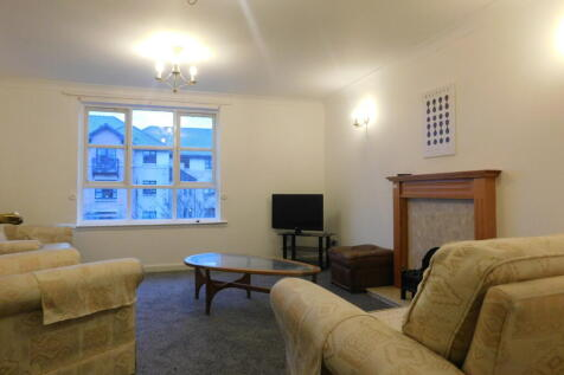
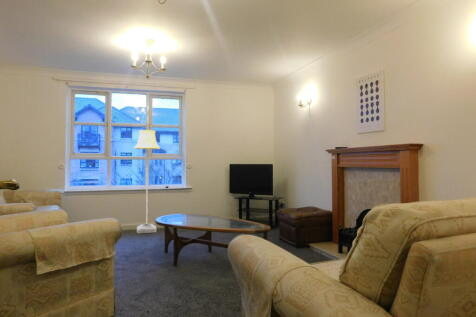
+ floor lamp [133,129,161,234]
